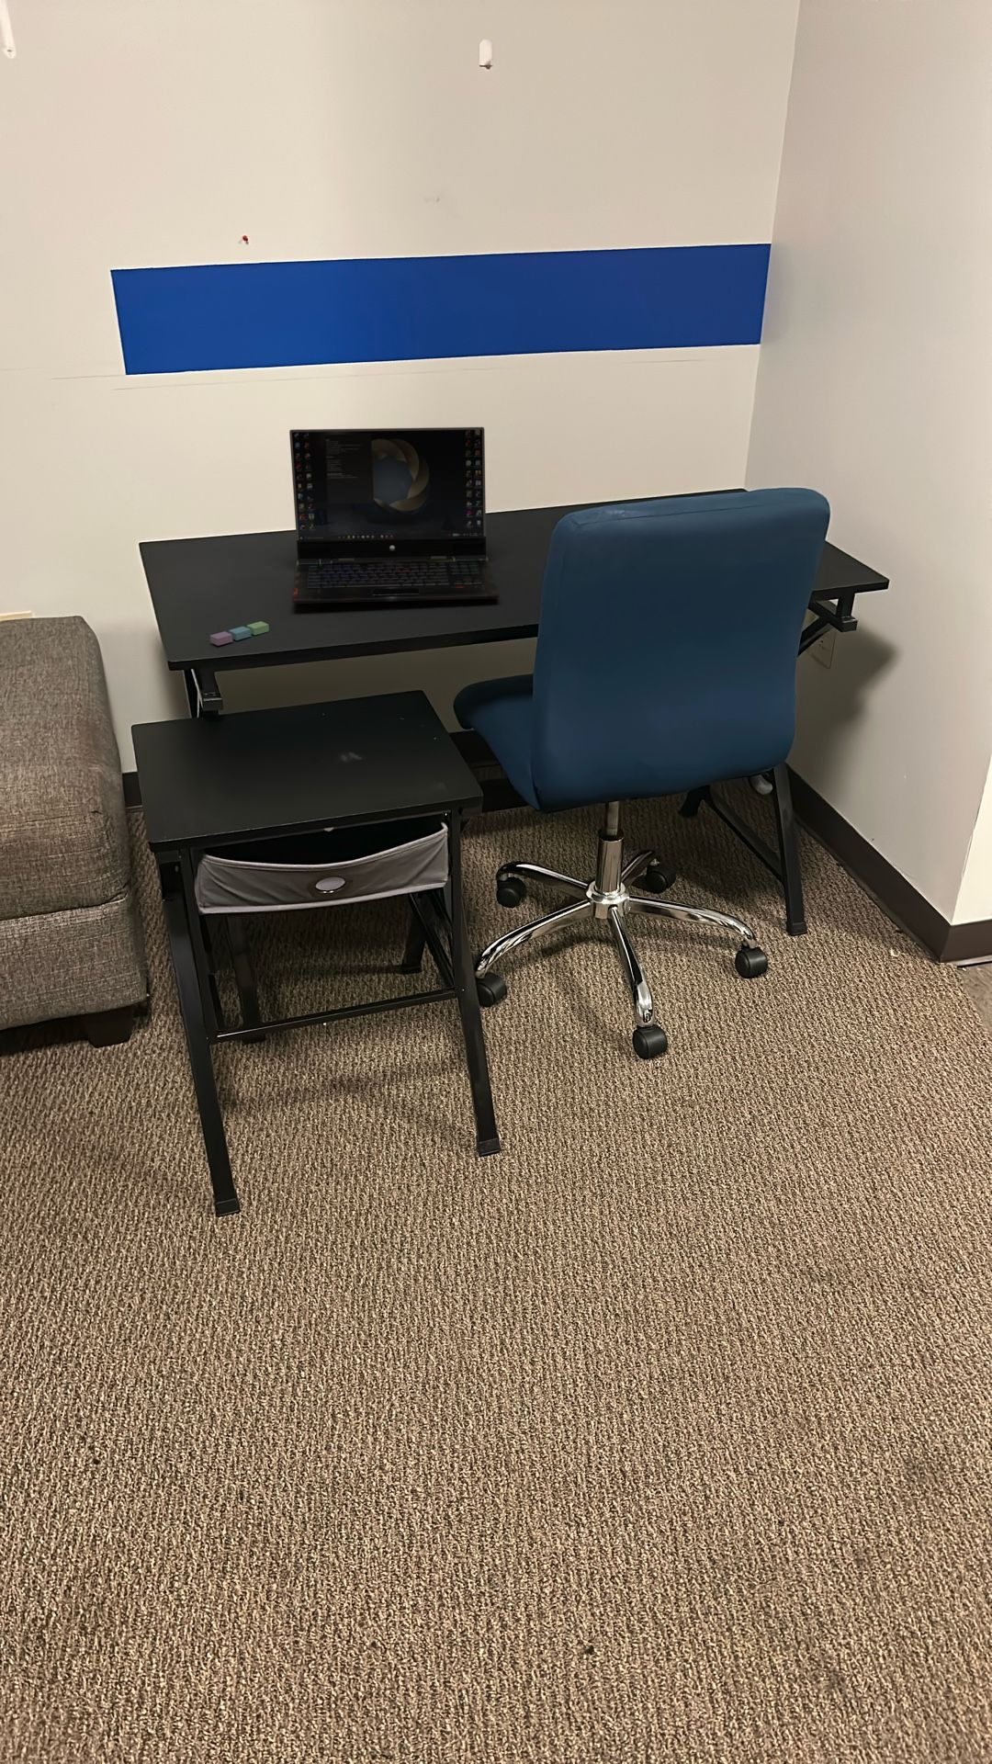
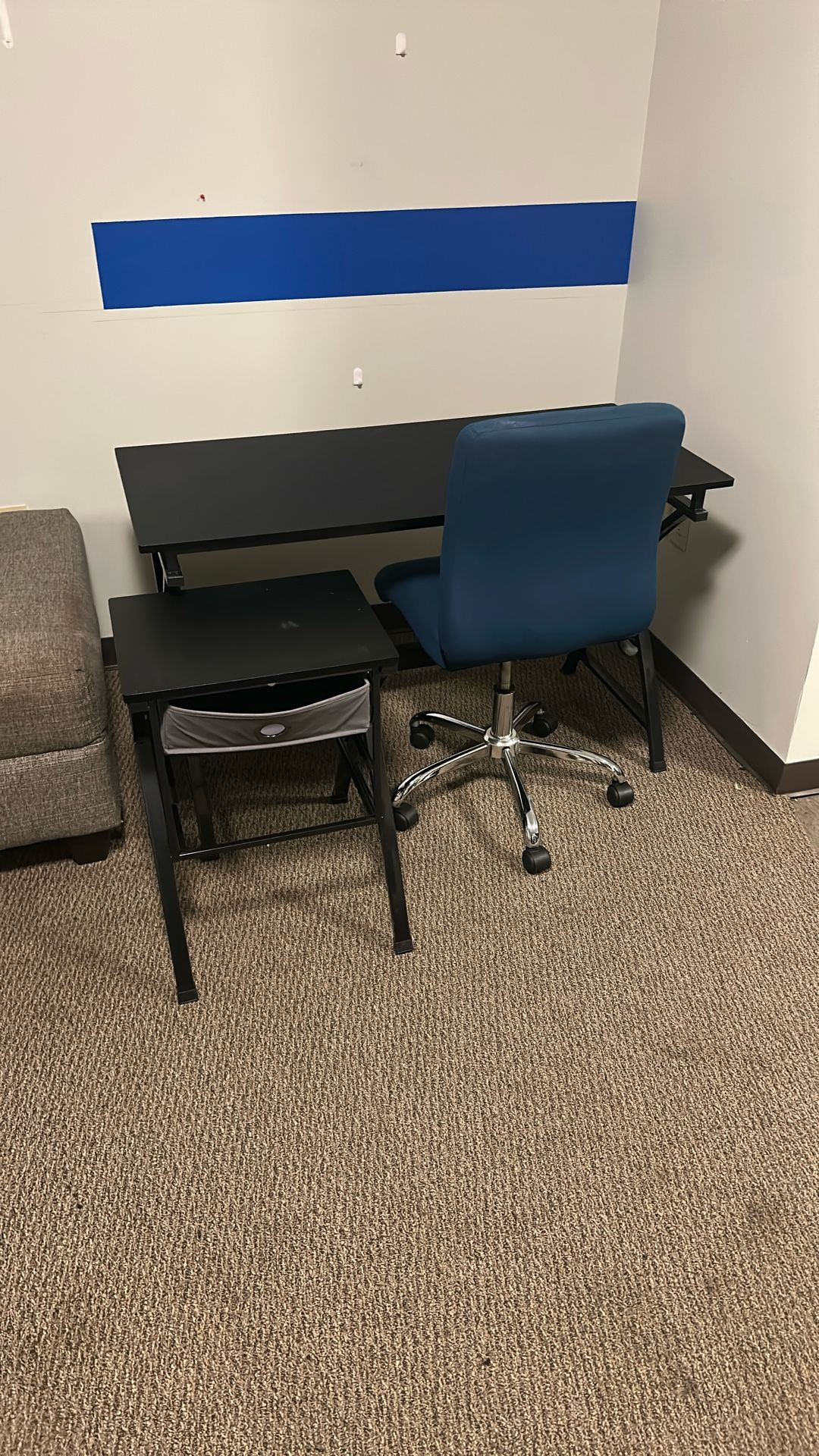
- laptop computer [288,426,500,605]
- sticky notes [210,620,270,647]
